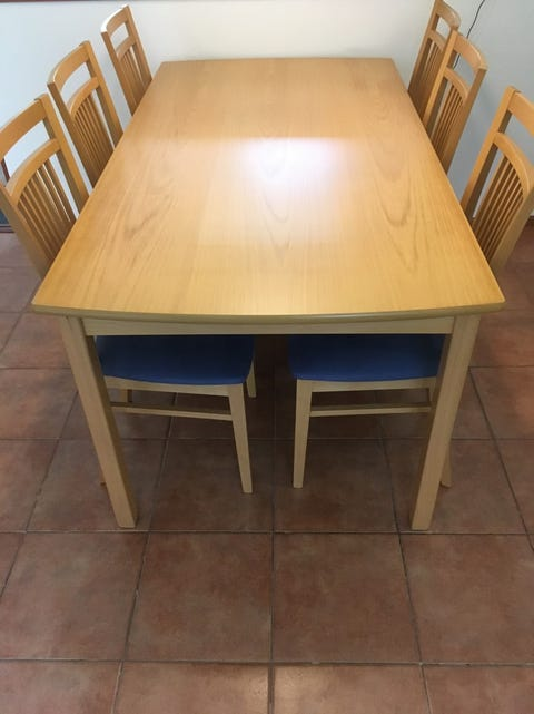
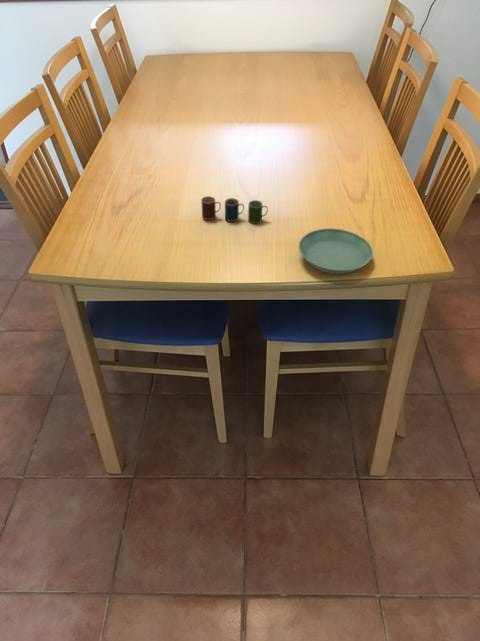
+ saucer [298,227,374,275]
+ cup [200,195,269,225]
